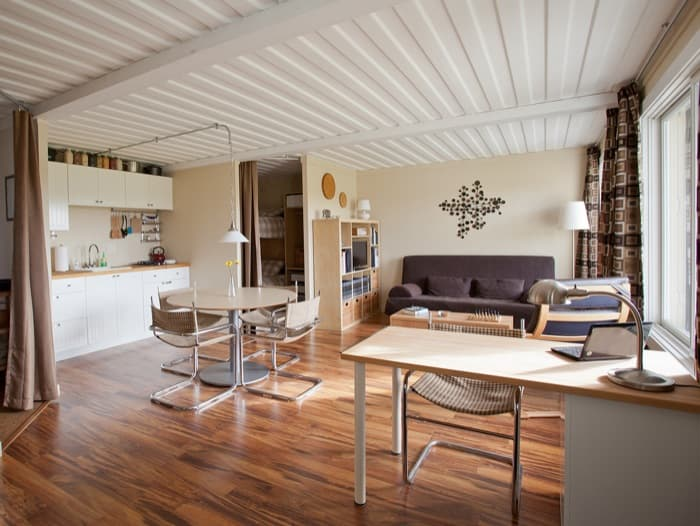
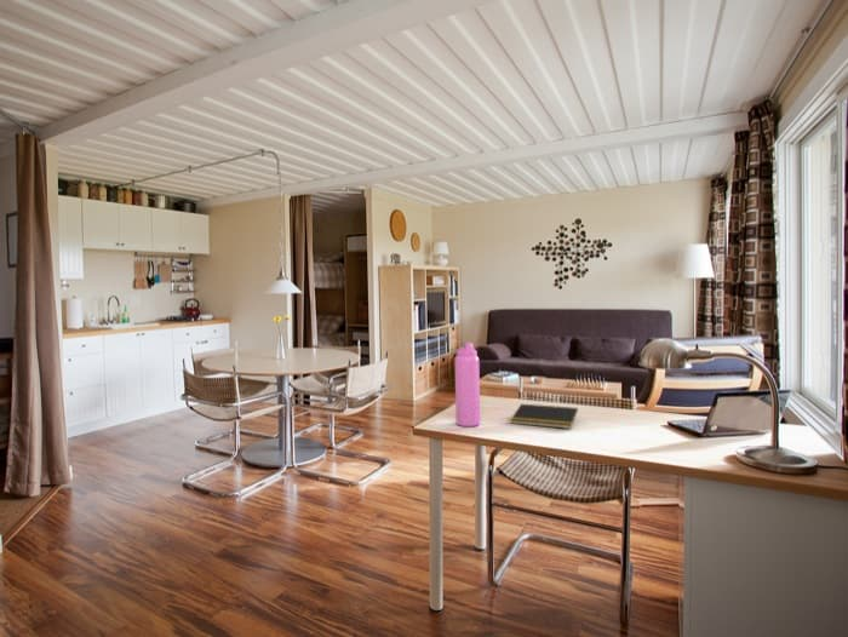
+ water bottle [454,342,481,427]
+ notepad [509,403,579,430]
